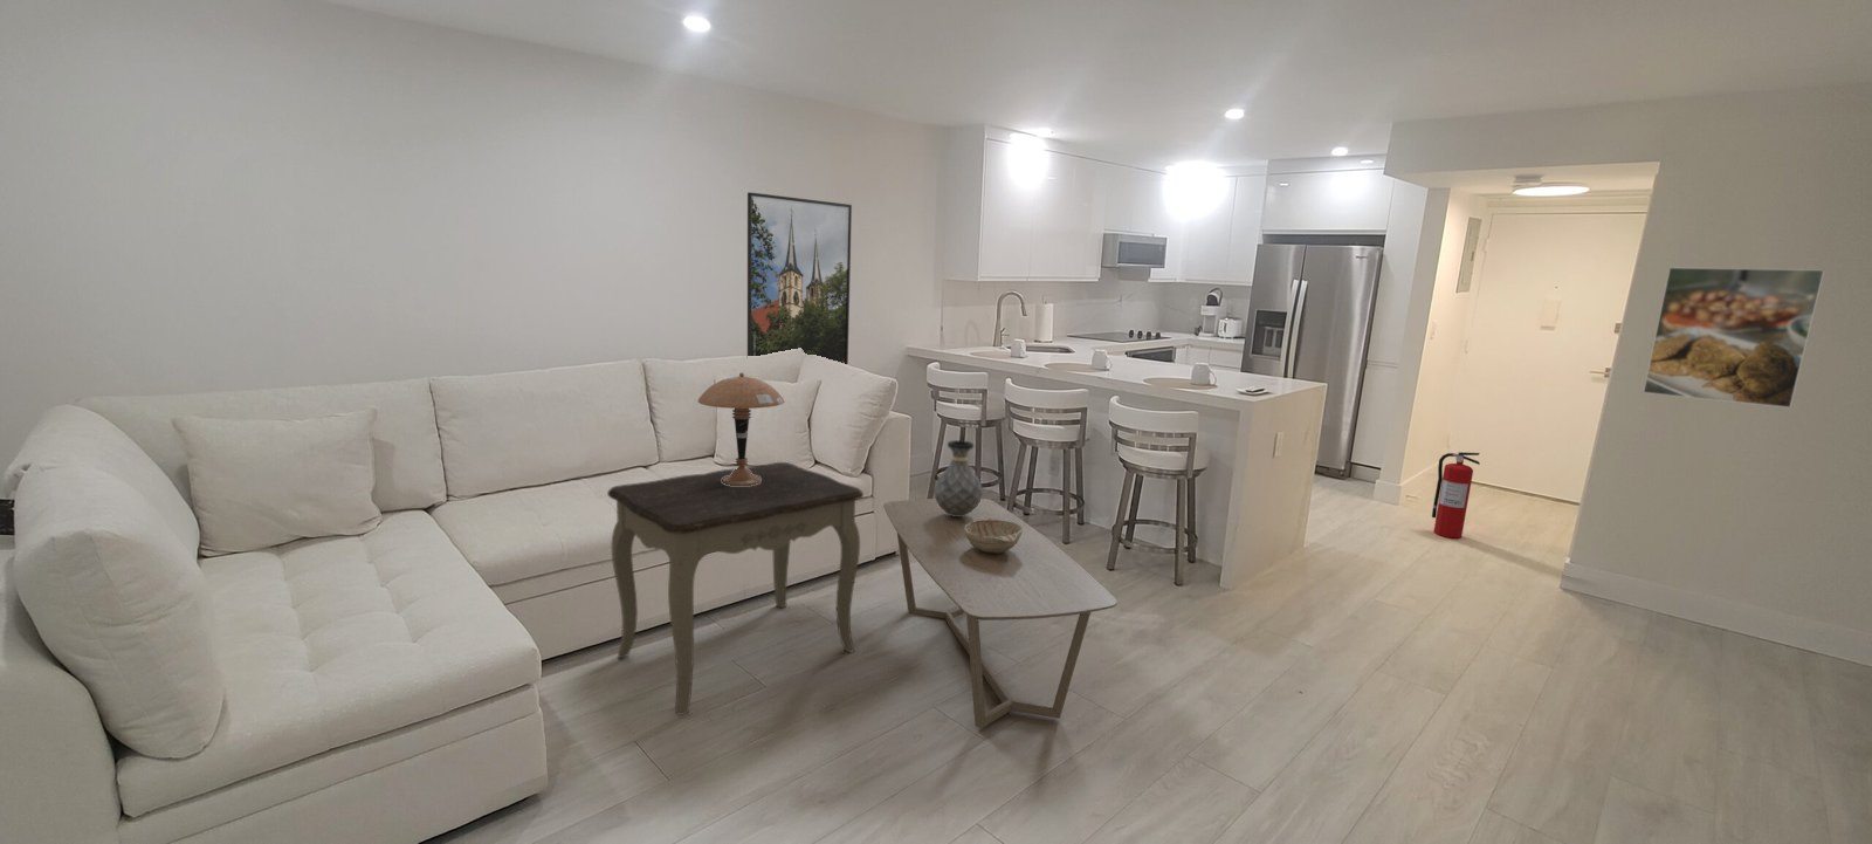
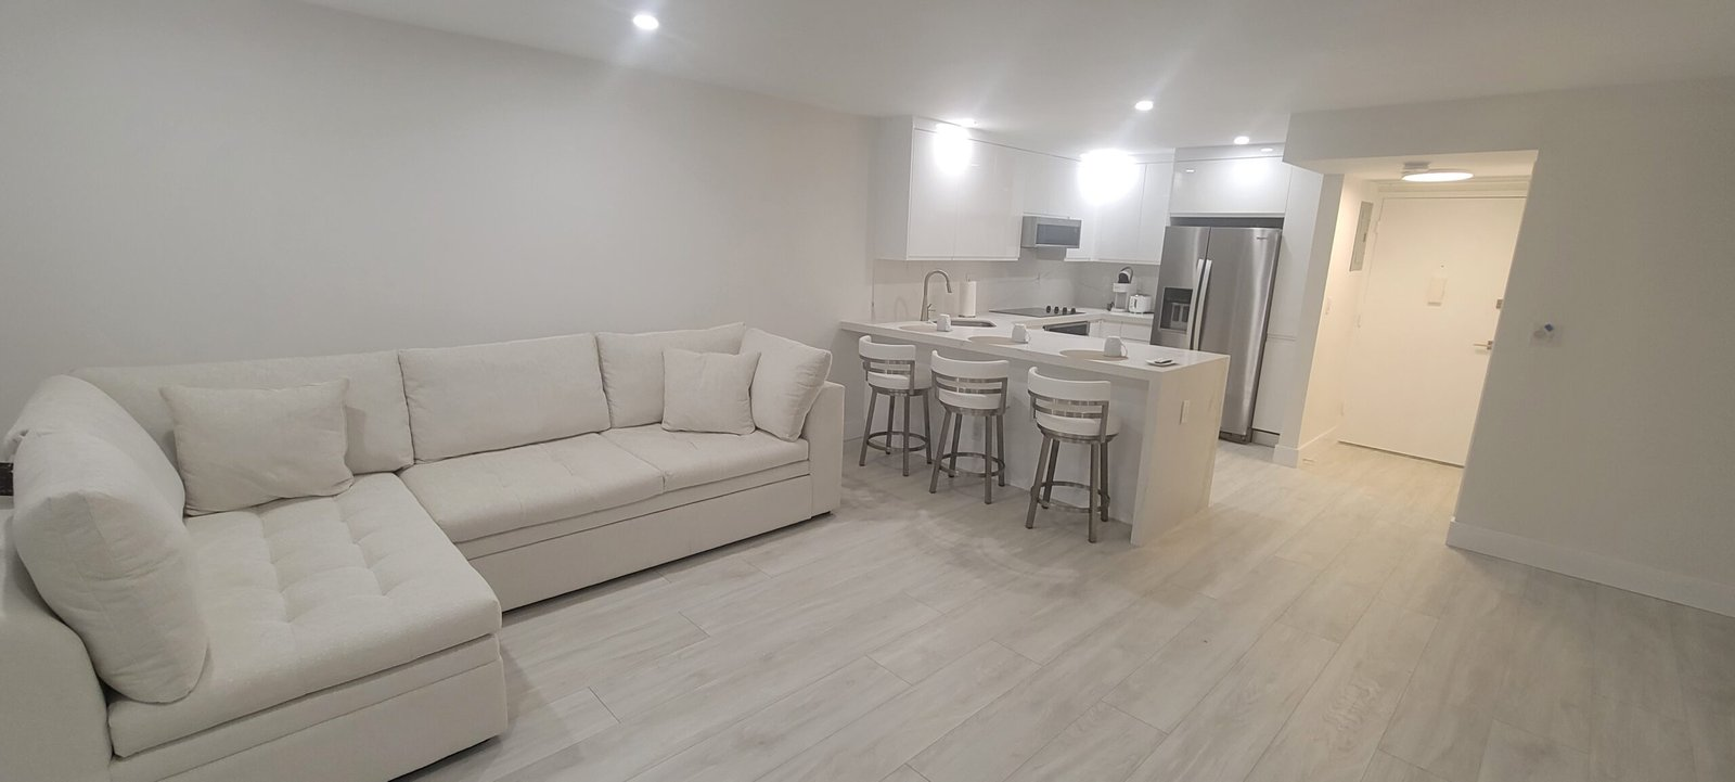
- fire extinguisher [1431,451,1482,540]
- table lamp [697,371,787,486]
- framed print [746,191,852,364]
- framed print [1642,266,1827,409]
- vase [932,439,984,516]
- decorative bowl [965,518,1023,554]
- coffee table [882,498,1119,729]
- side table [606,461,864,716]
